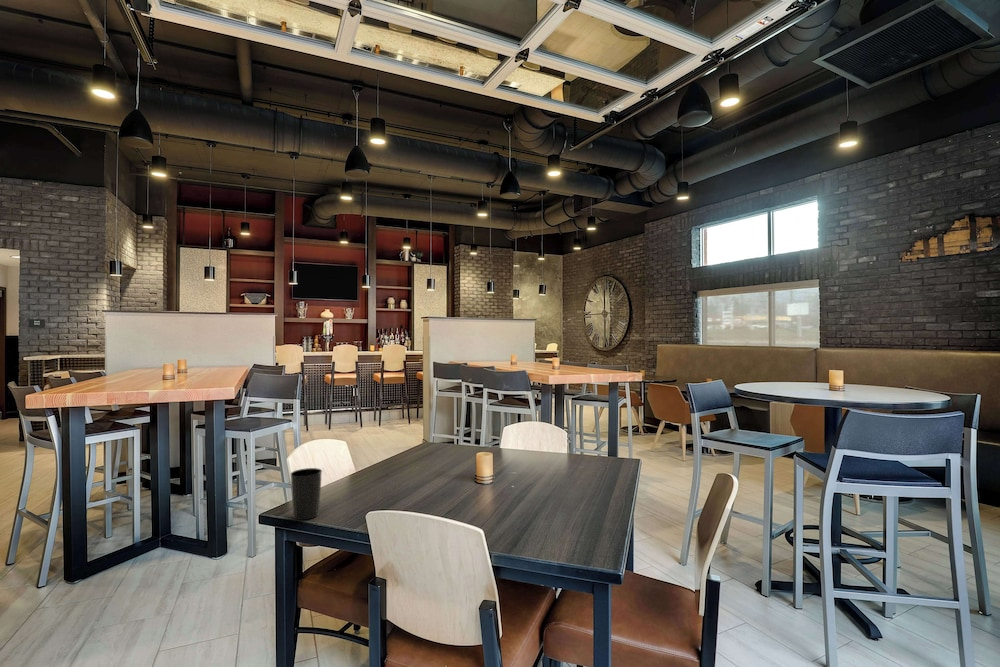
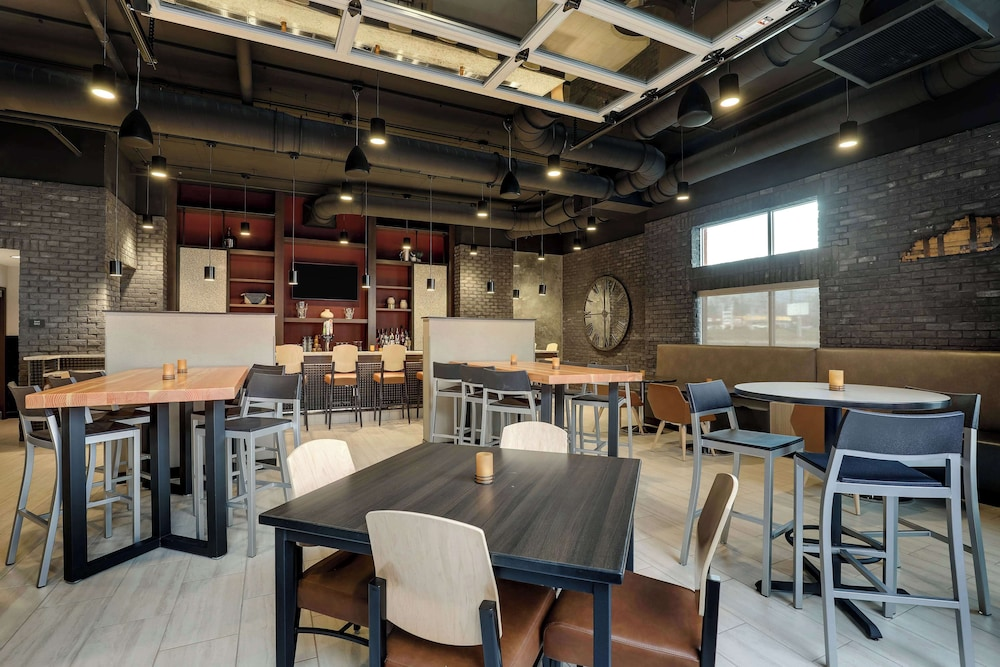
- cup [290,467,323,521]
